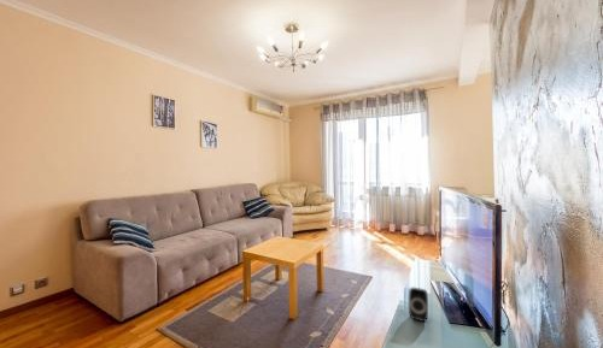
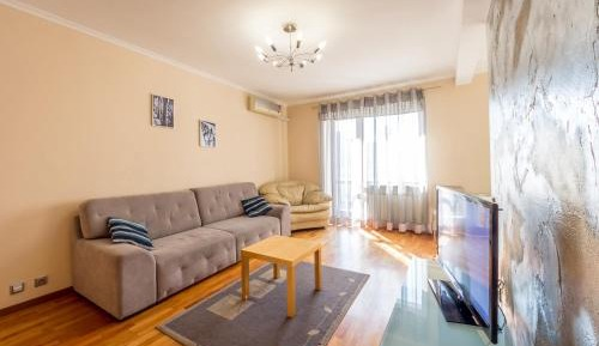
- speaker [408,287,429,323]
